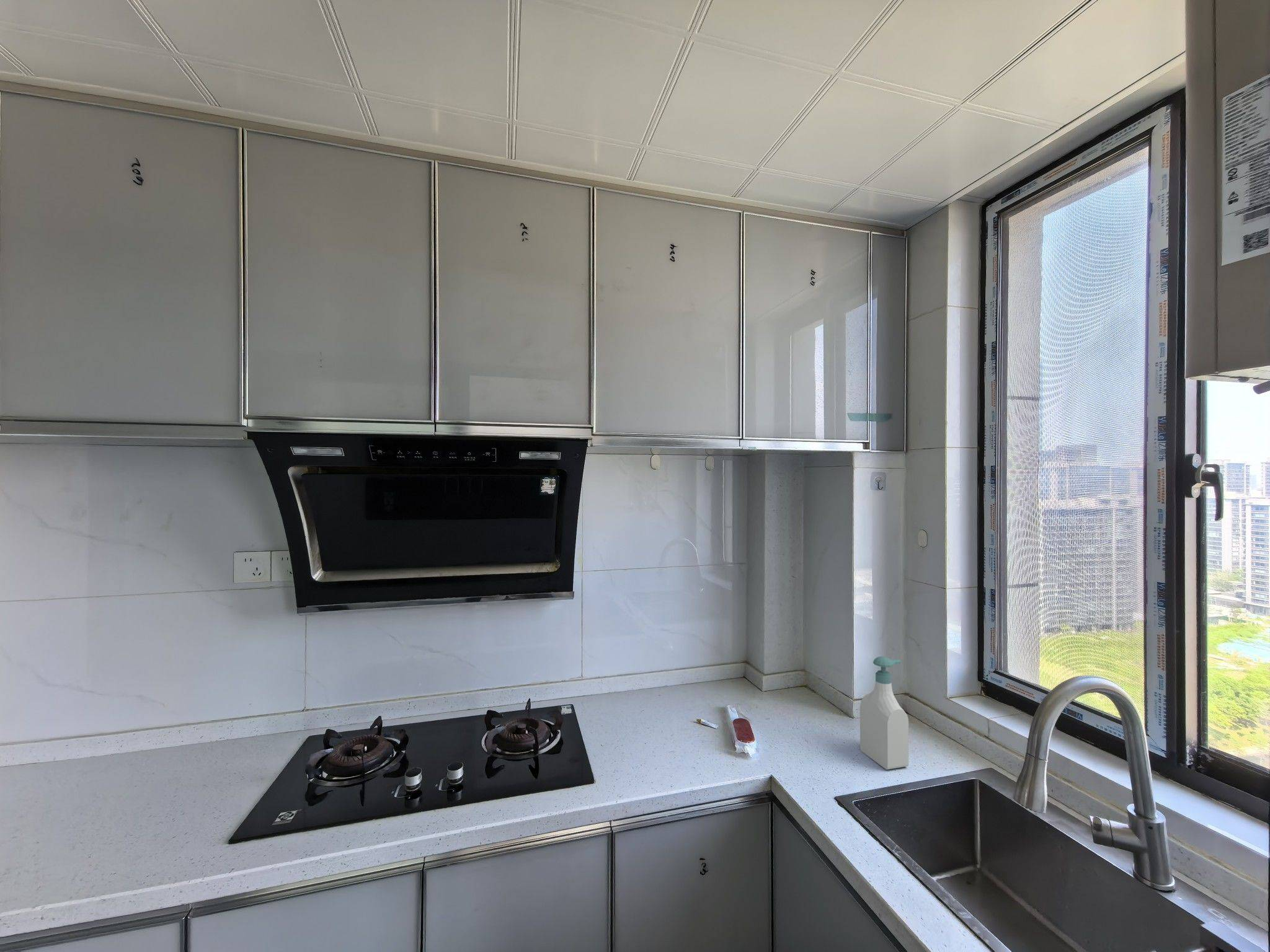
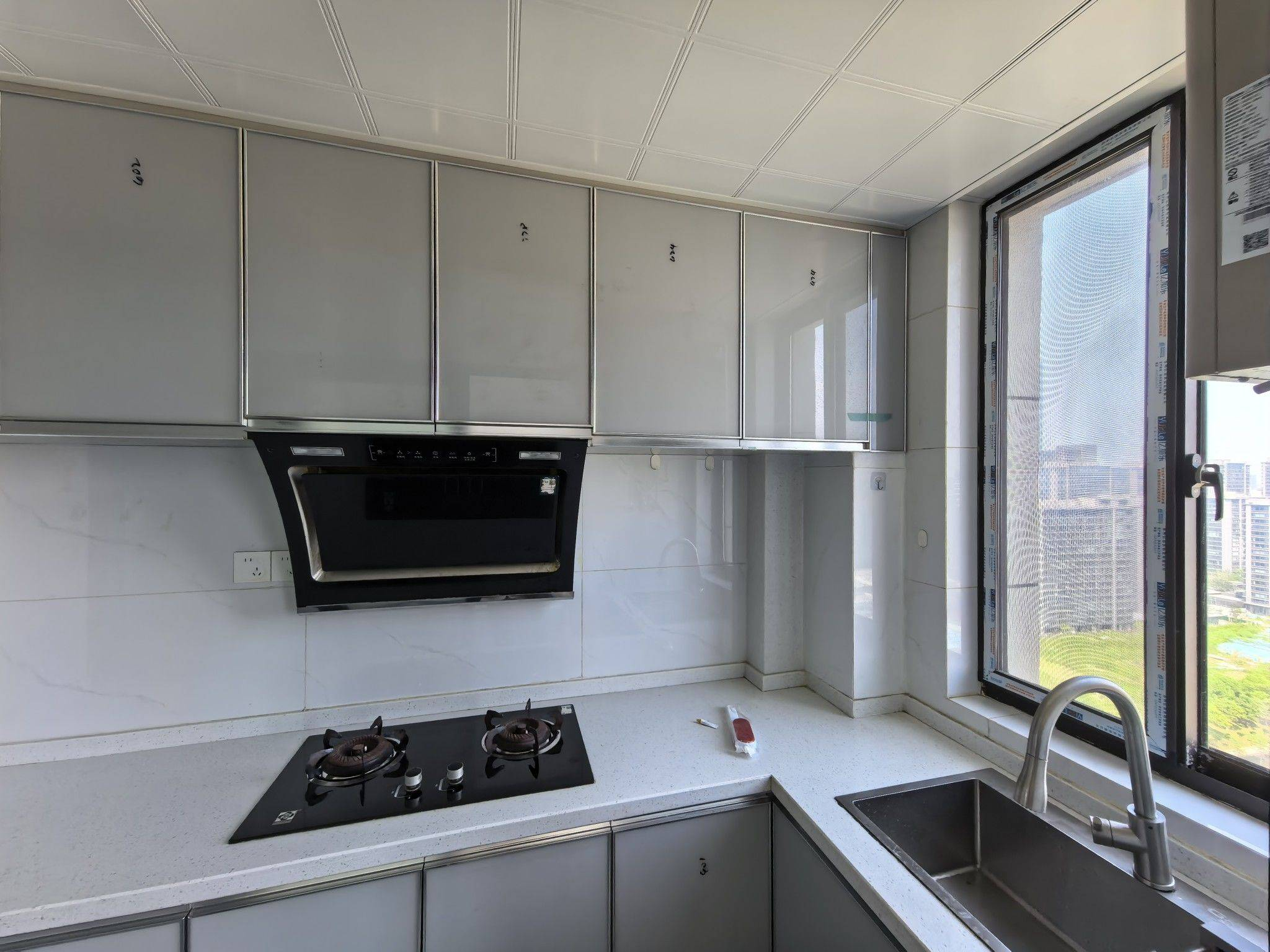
- soap bottle [859,656,909,770]
